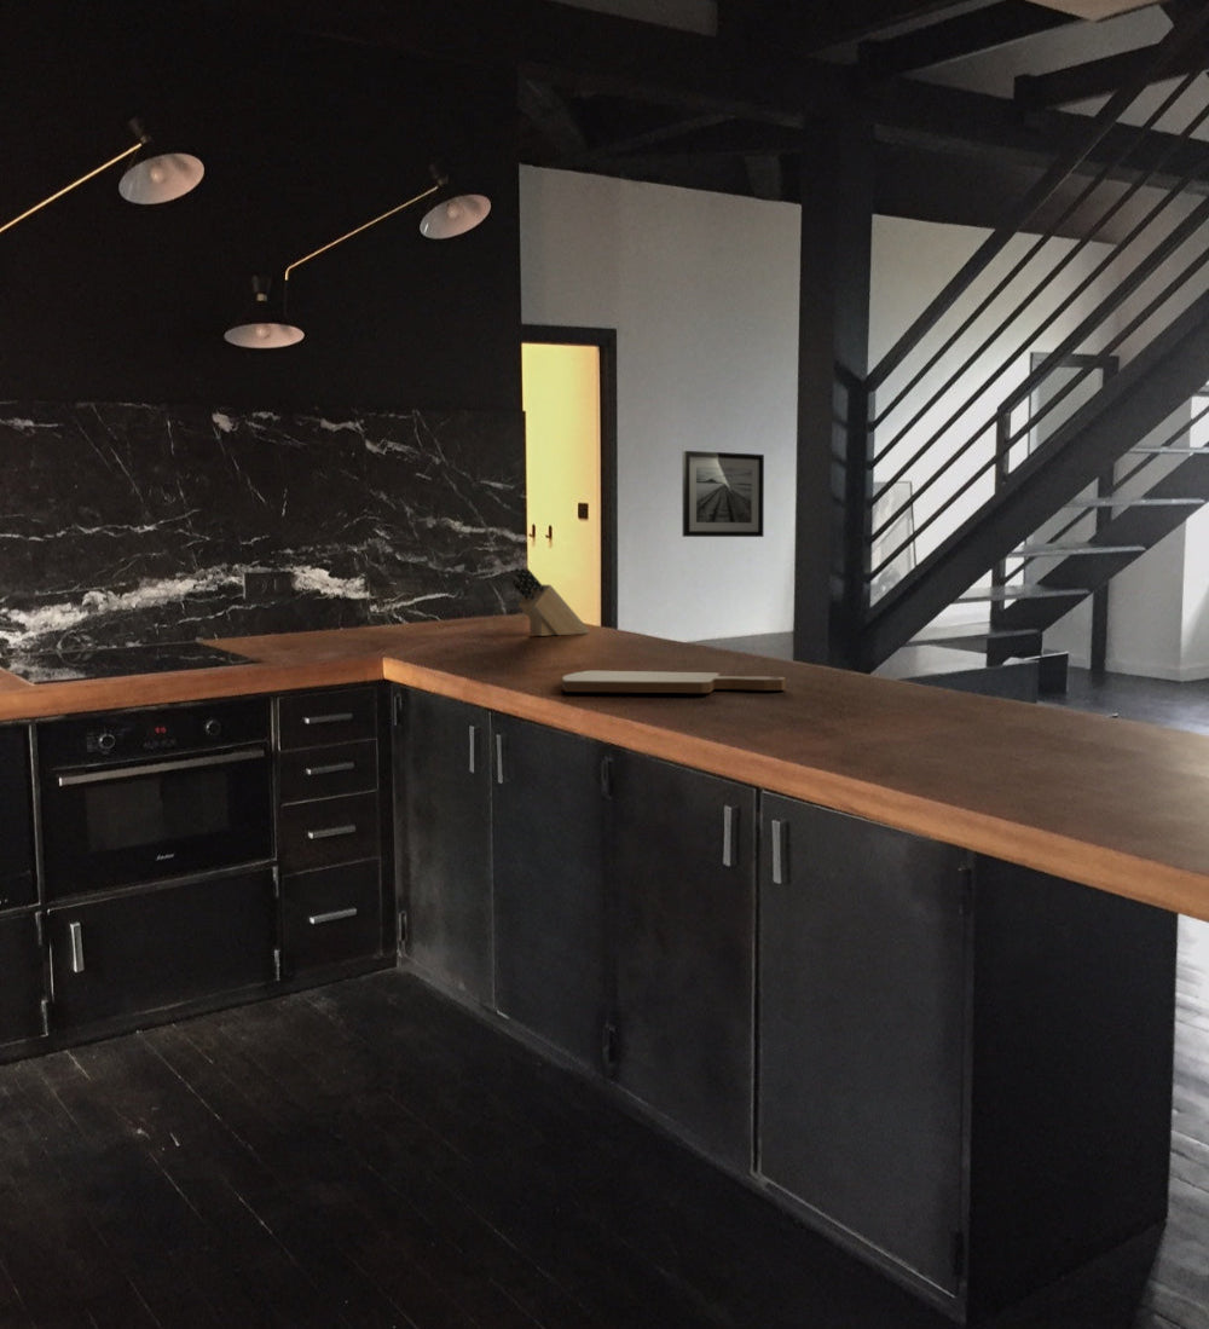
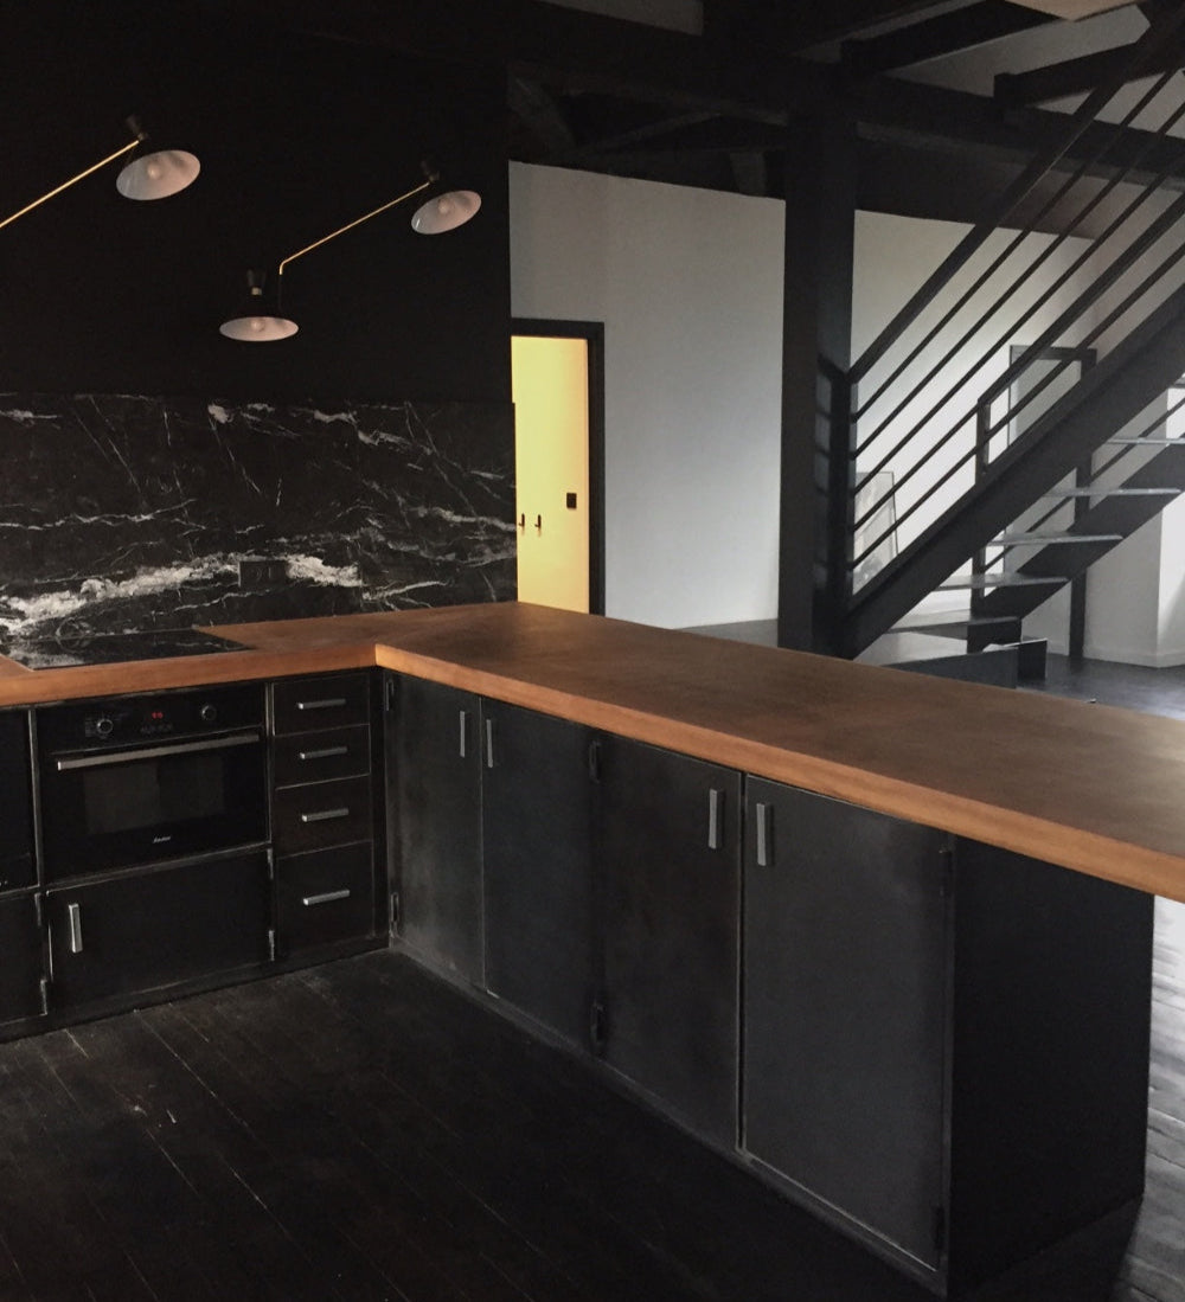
- knife block [511,567,591,637]
- wall art [682,450,765,538]
- cutting board [561,670,787,694]
